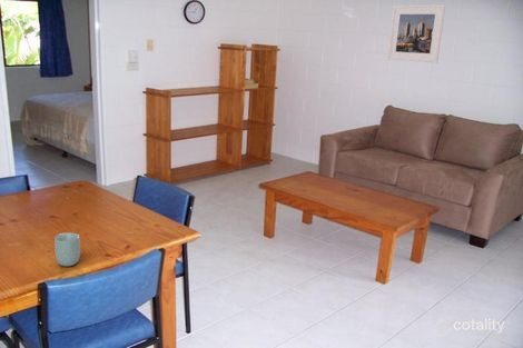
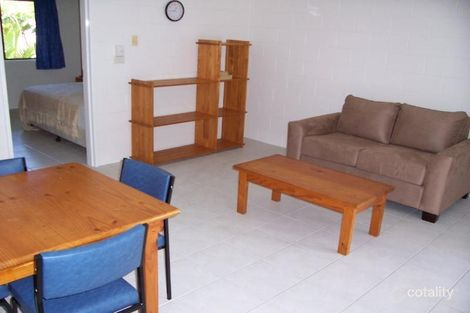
- cup [53,231,81,268]
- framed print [386,3,446,63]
